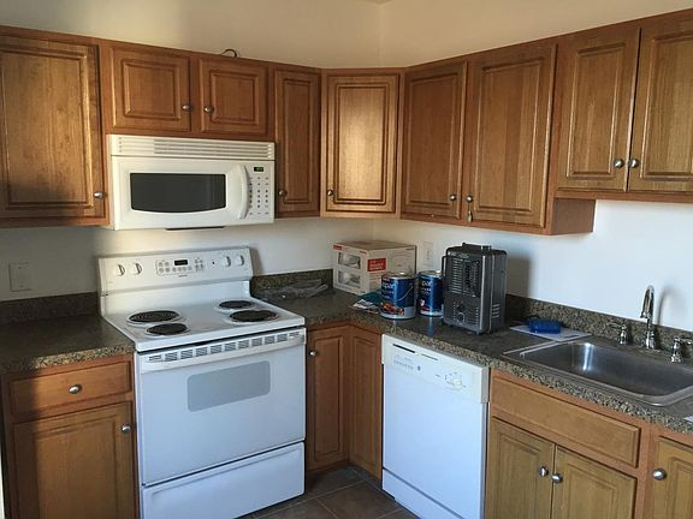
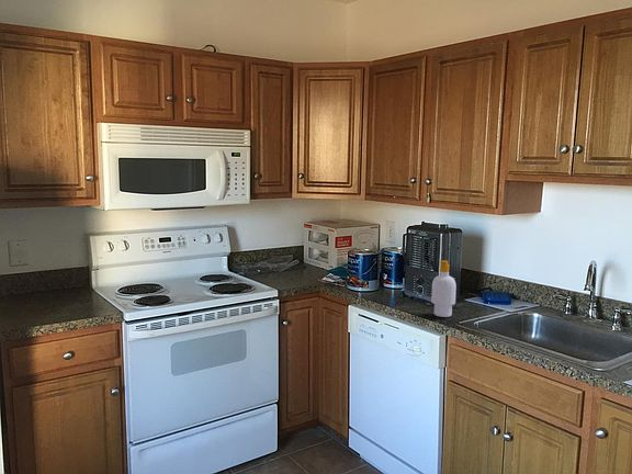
+ soap bottle [430,260,458,318]
